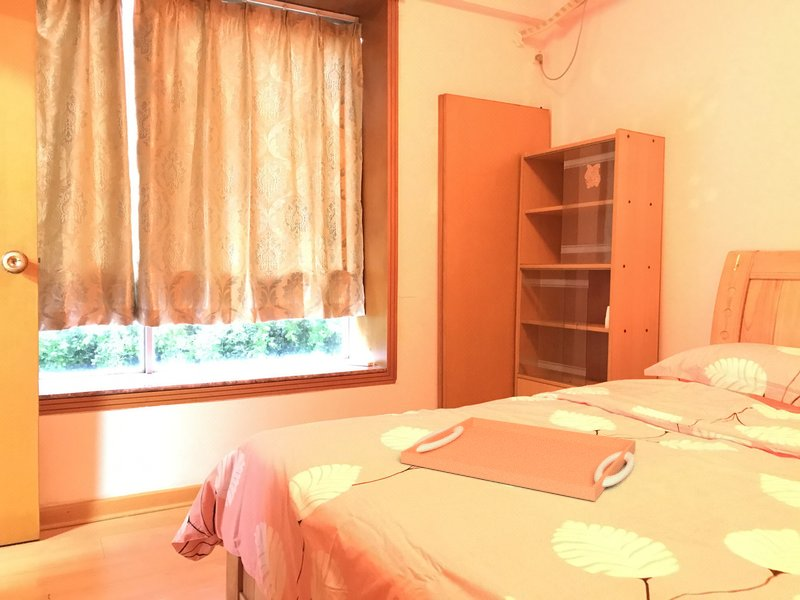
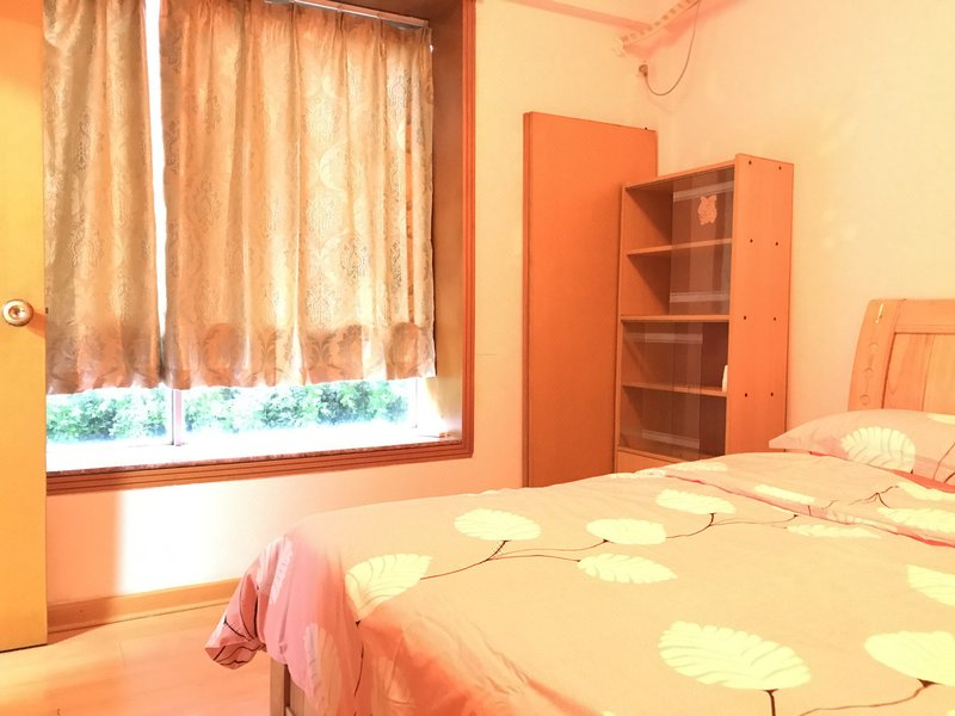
- serving tray [400,416,637,502]
